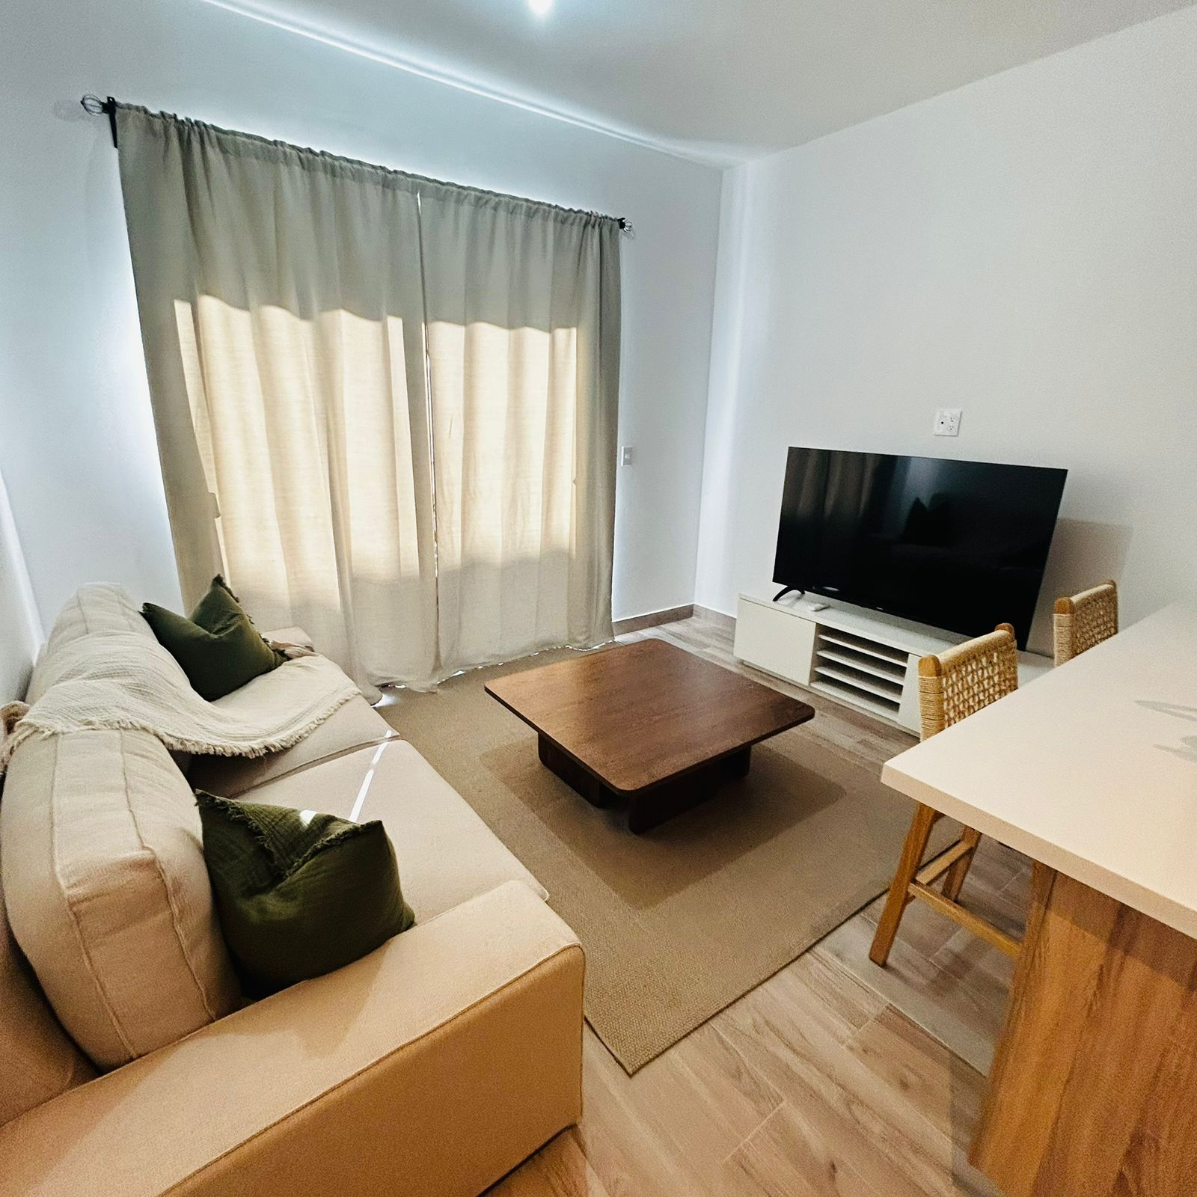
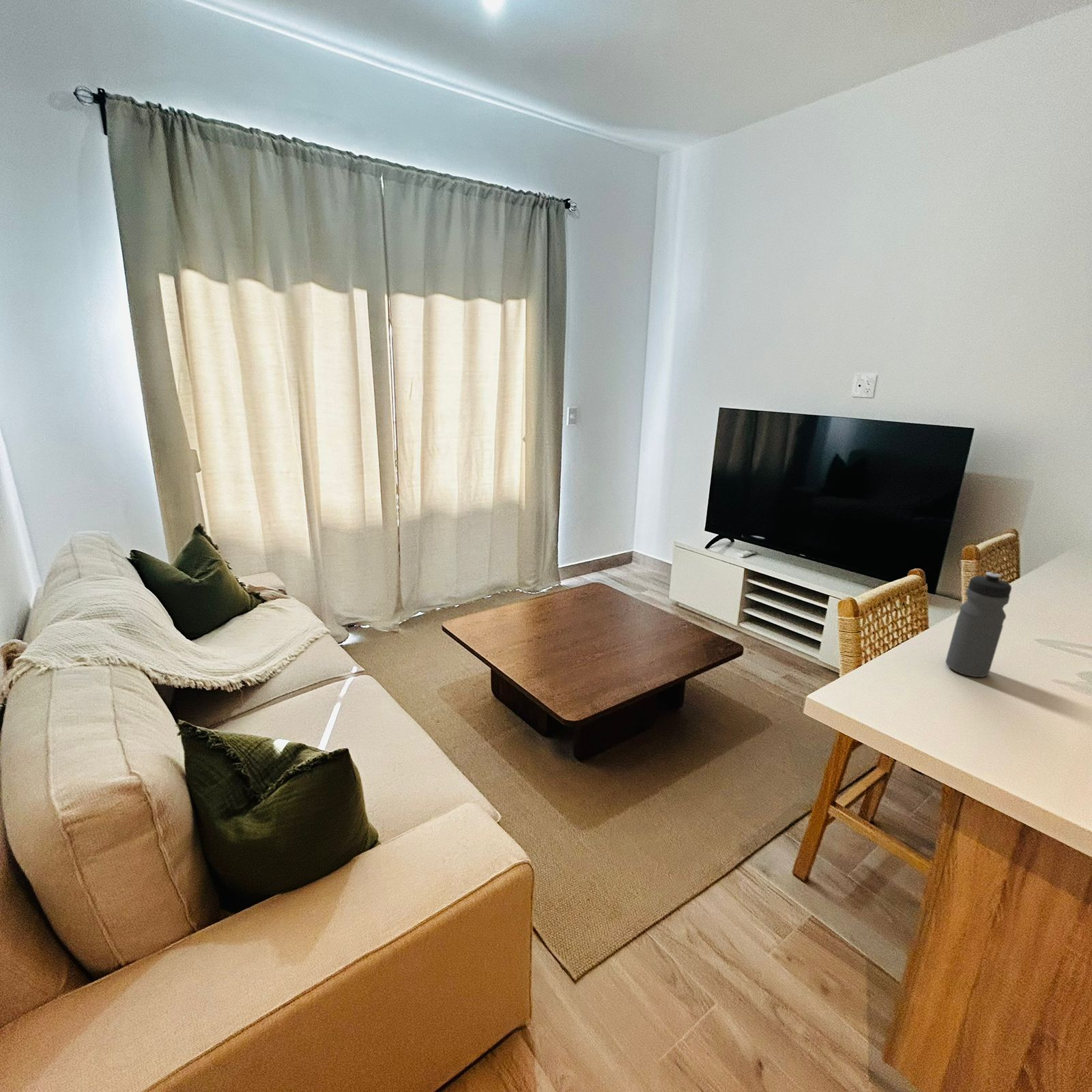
+ water bottle [945,571,1012,678]
